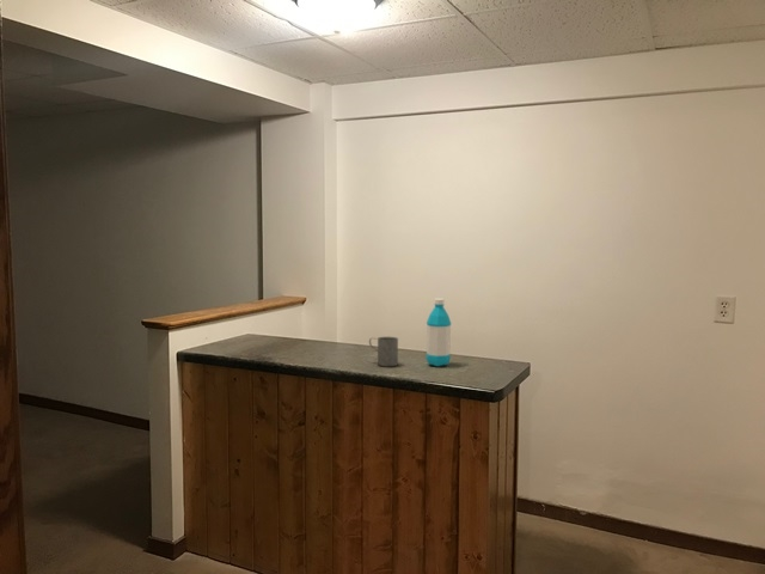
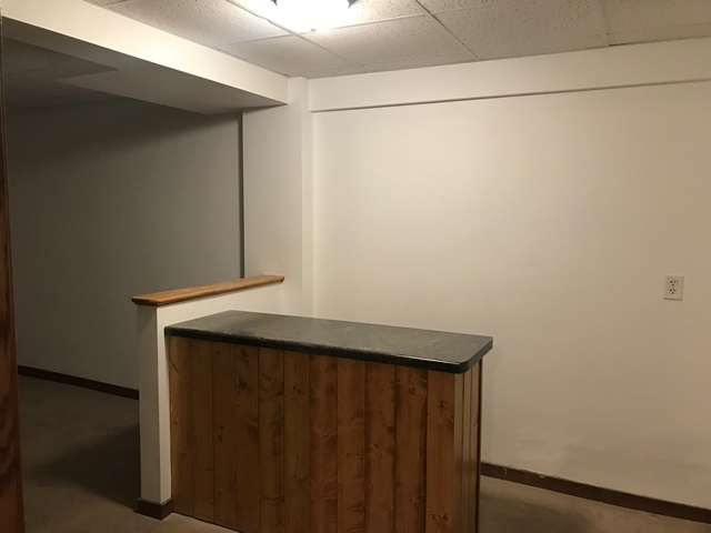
- mug [368,336,399,367]
- water bottle [426,298,452,367]
